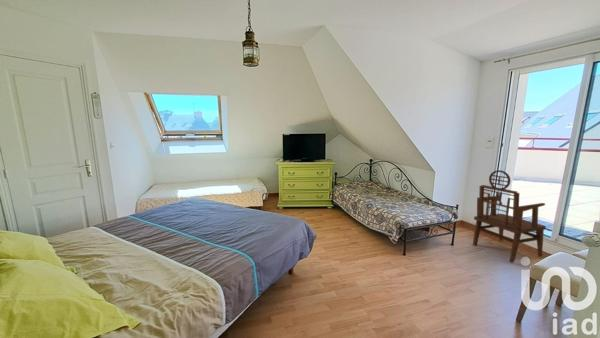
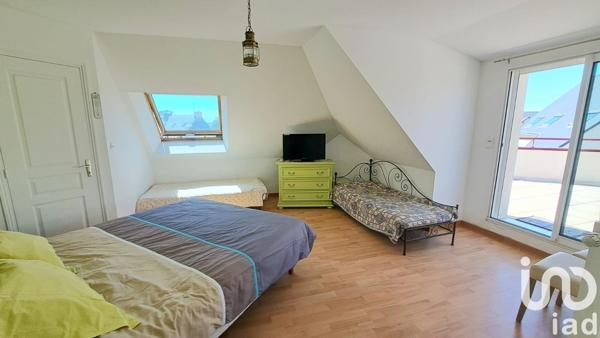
- armchair [472,169,547,264]
